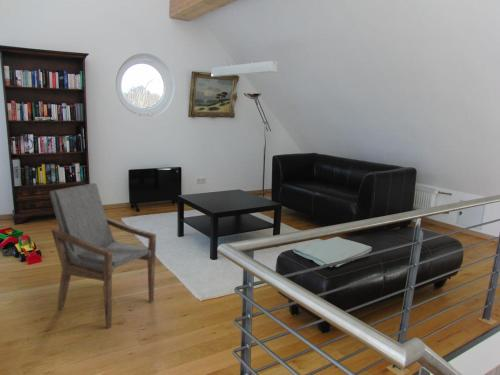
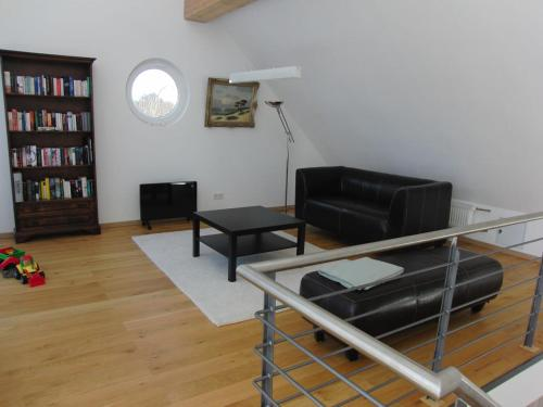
- armchair [48,182,157,329]
